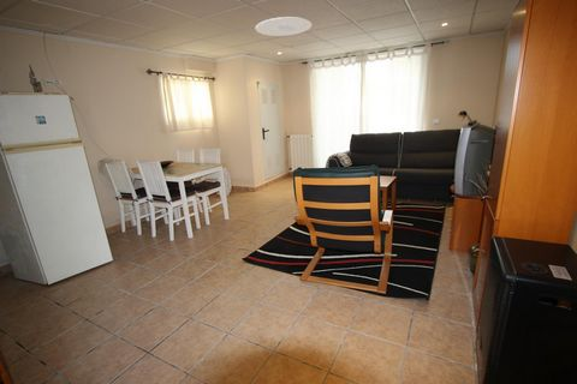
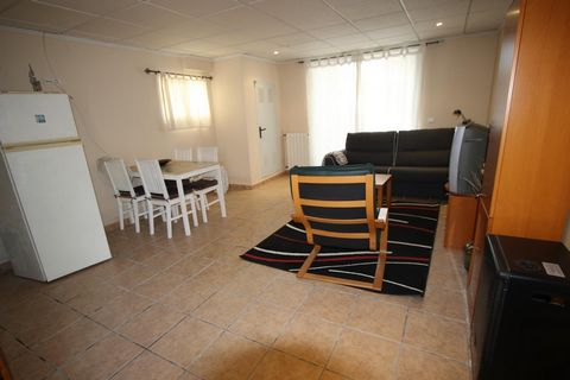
- ceiling light [255,16,313,37]
